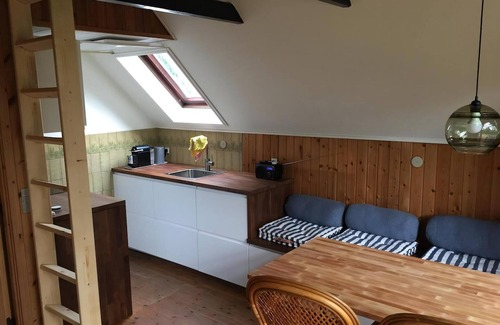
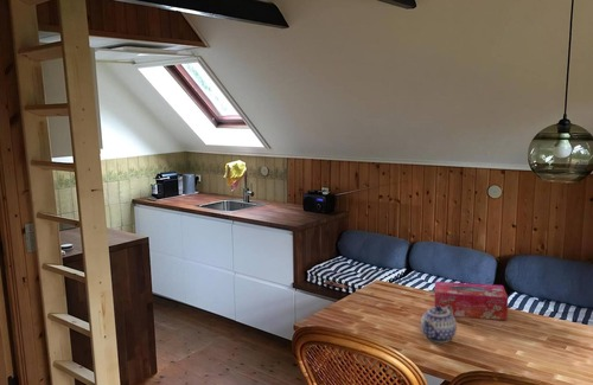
+ teapot [420,304,458,344]
+ tissue box [434,281,509,321]
